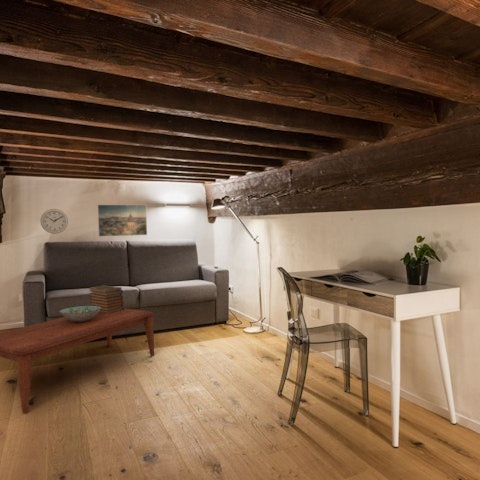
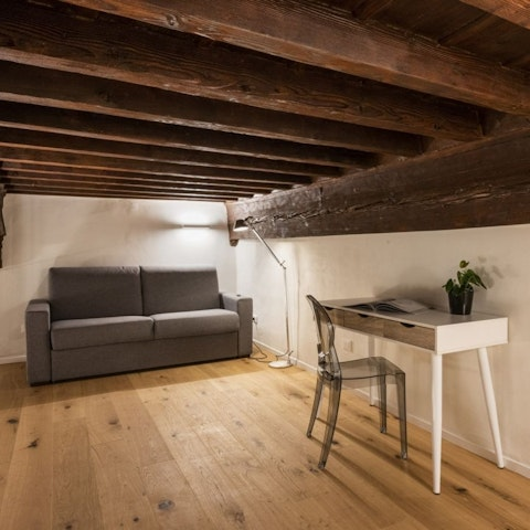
- decorative bowl [59,304,101,322]
- book stack [88,284,125,314]
- coffee table [0,307,155,414]
- wall clock [39,208,69,235]
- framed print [96,204,148,238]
